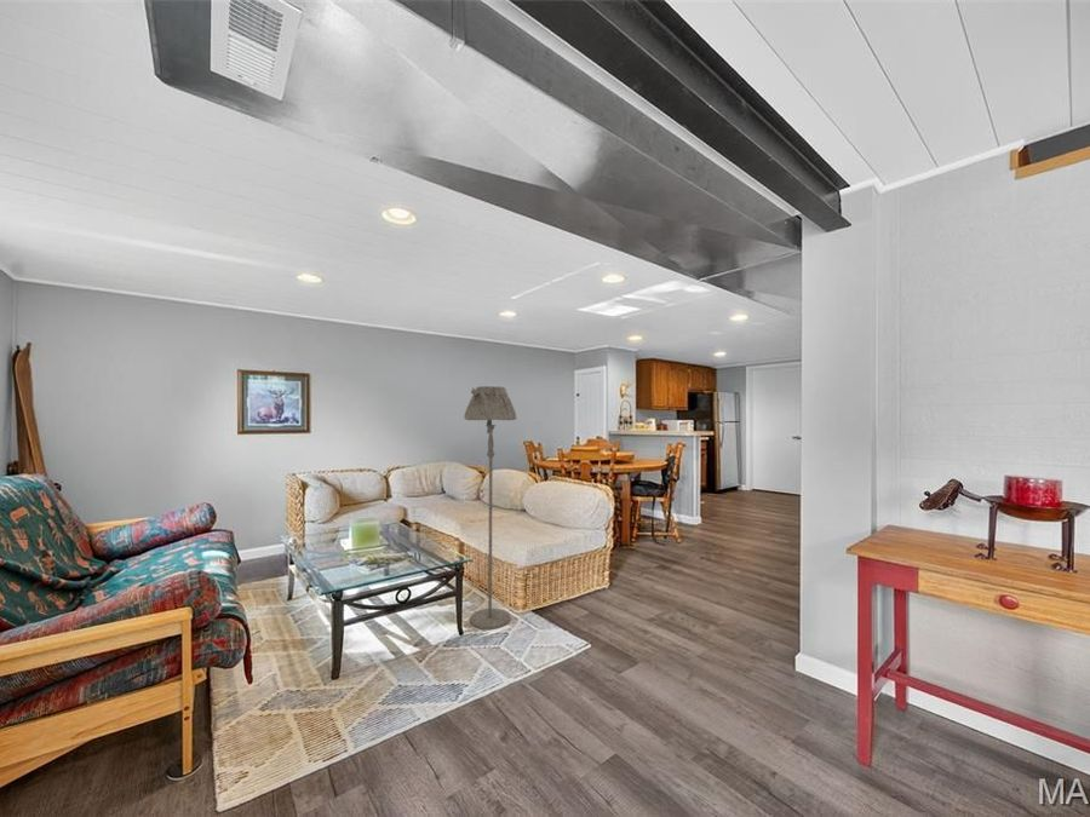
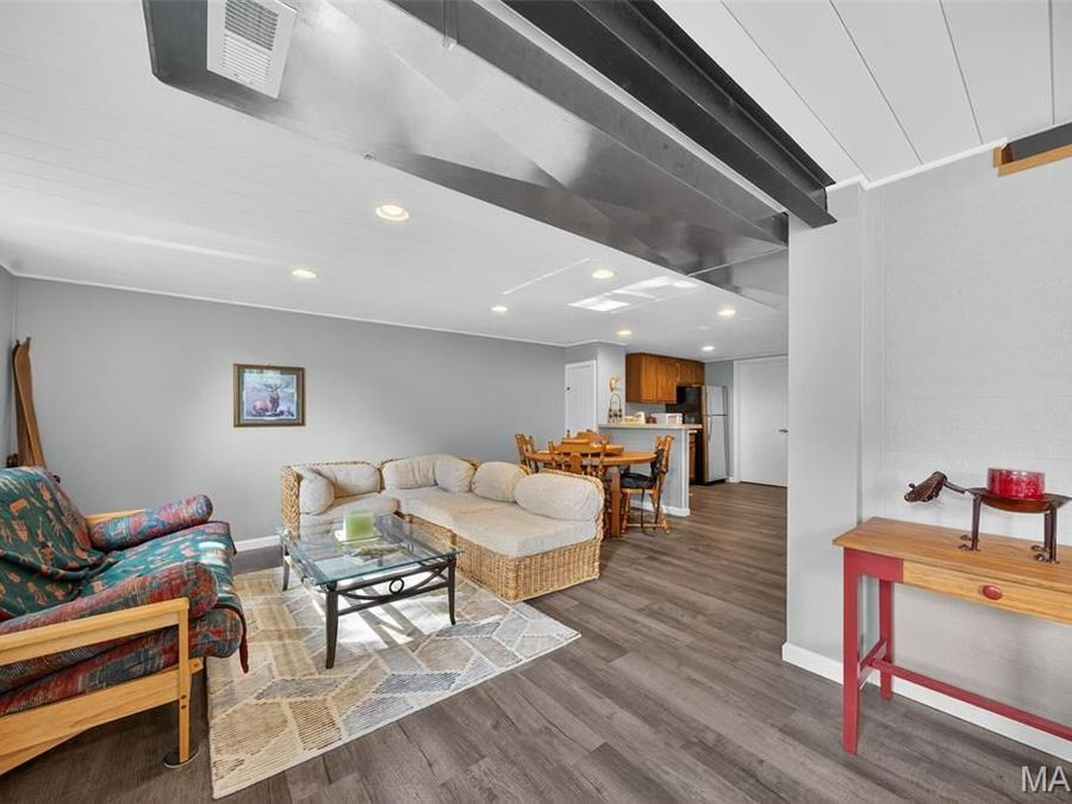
- floor lamp [463,385,518,631]
